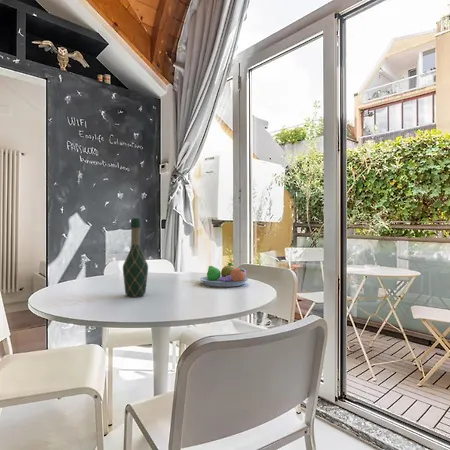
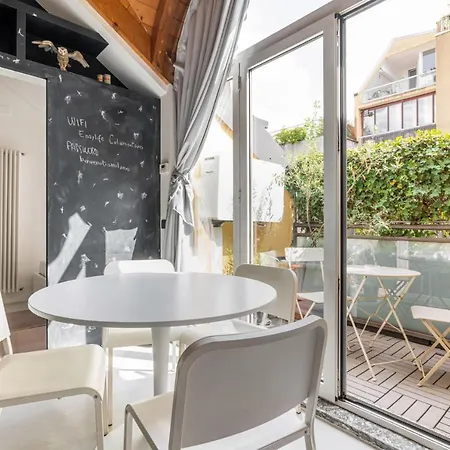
- fruit bowl [199,262,249,288]
- wine bottle [122,217,149,298]
